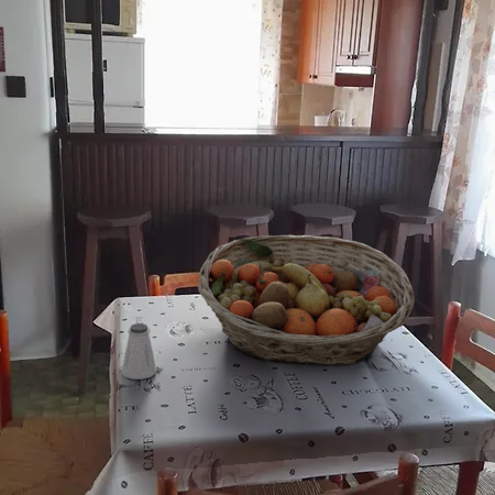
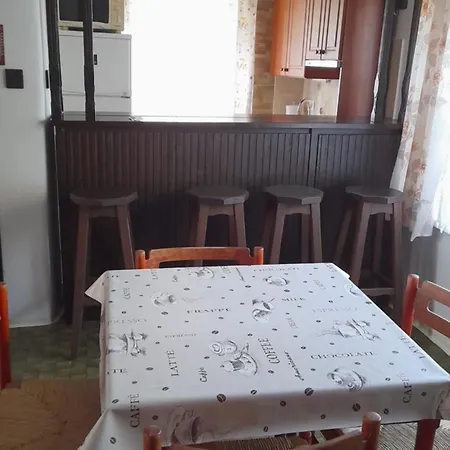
- saltshaker [120,322,157,381]
- fruit basket [197,234,416,366]
